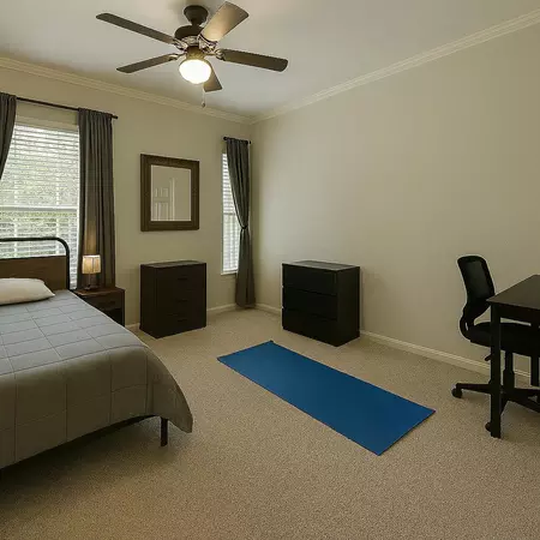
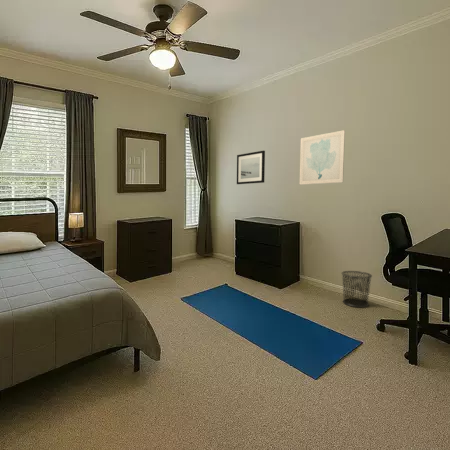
+ wall art [299,129,346,186]
+ waste bin [341,270,373,308]
+ wall art [236,150,266,185]
